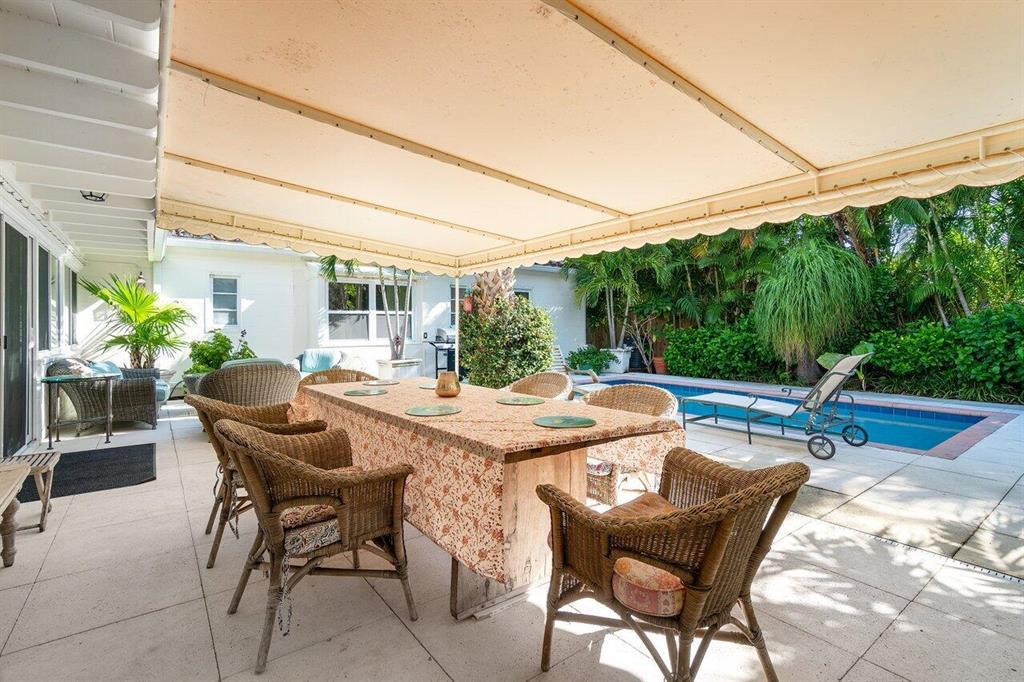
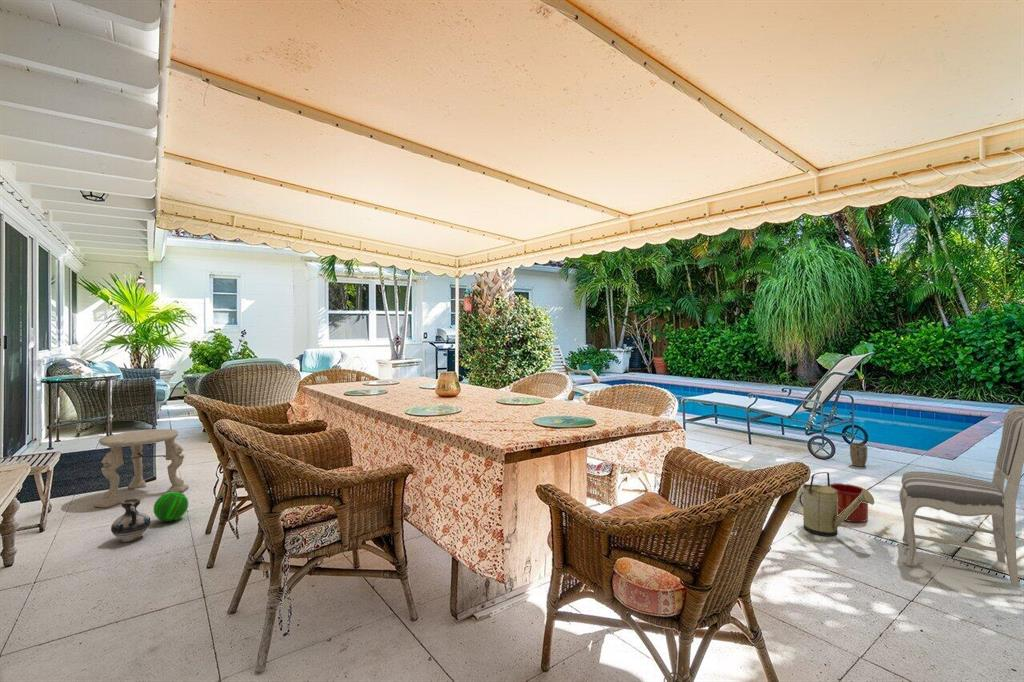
+ planter [830,482,869,523]
+ side table [93,428,190,509]
+ ceramic jug [110,497,152,543]
+ ball [152,492,189,523]
+ dining chair [899,405,1024,588]
+ watering can [798,471,875,537]
+ plant pot [849,442,868,468]
